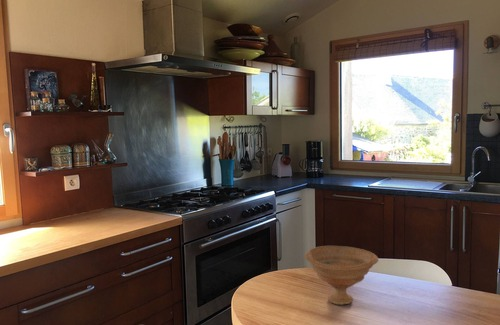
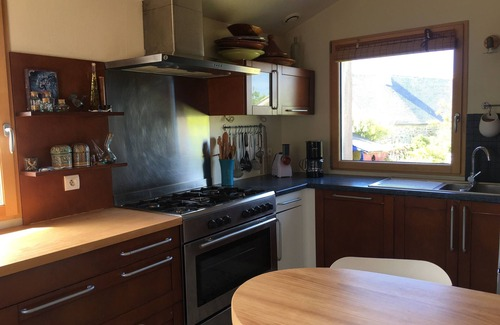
- bowl [304,245,379,306]
